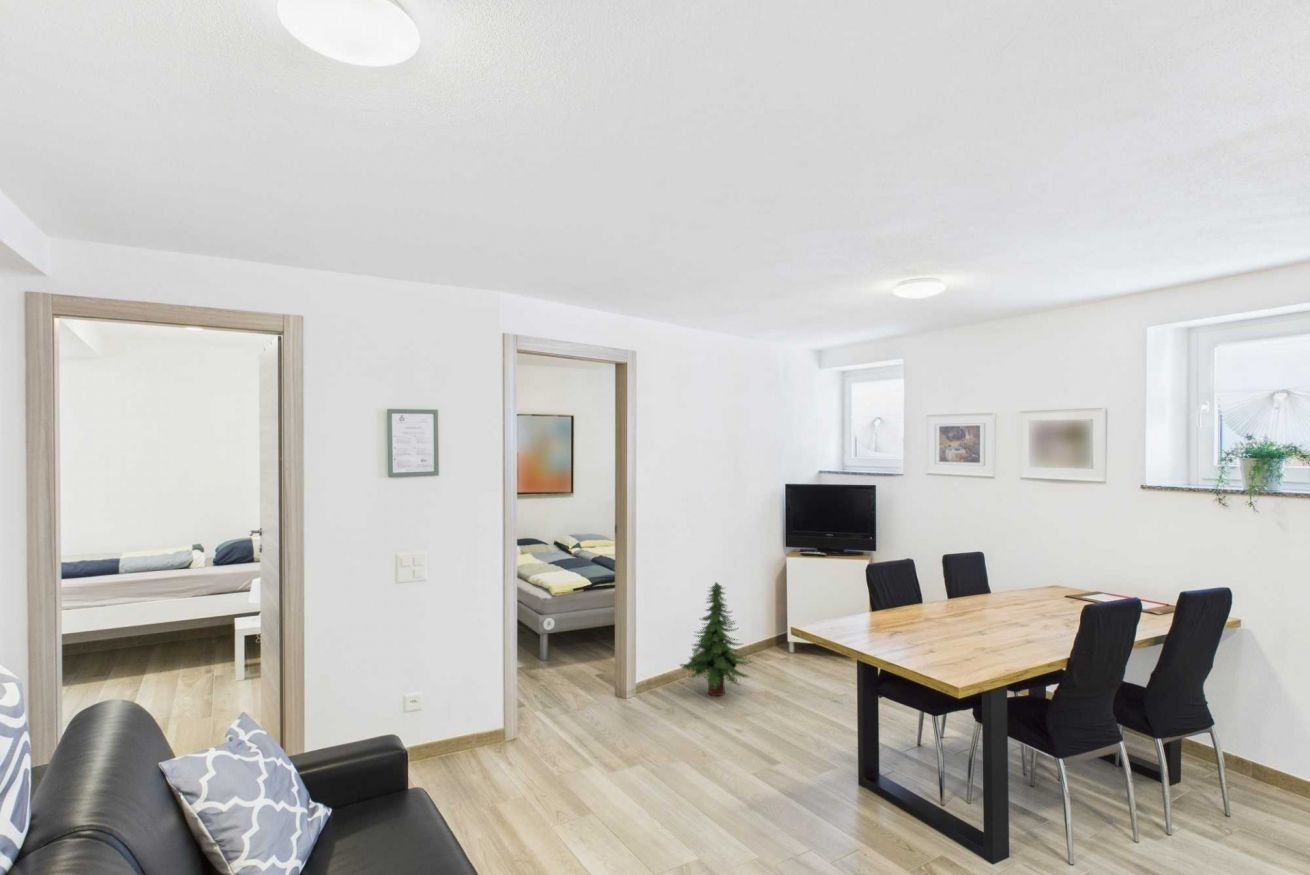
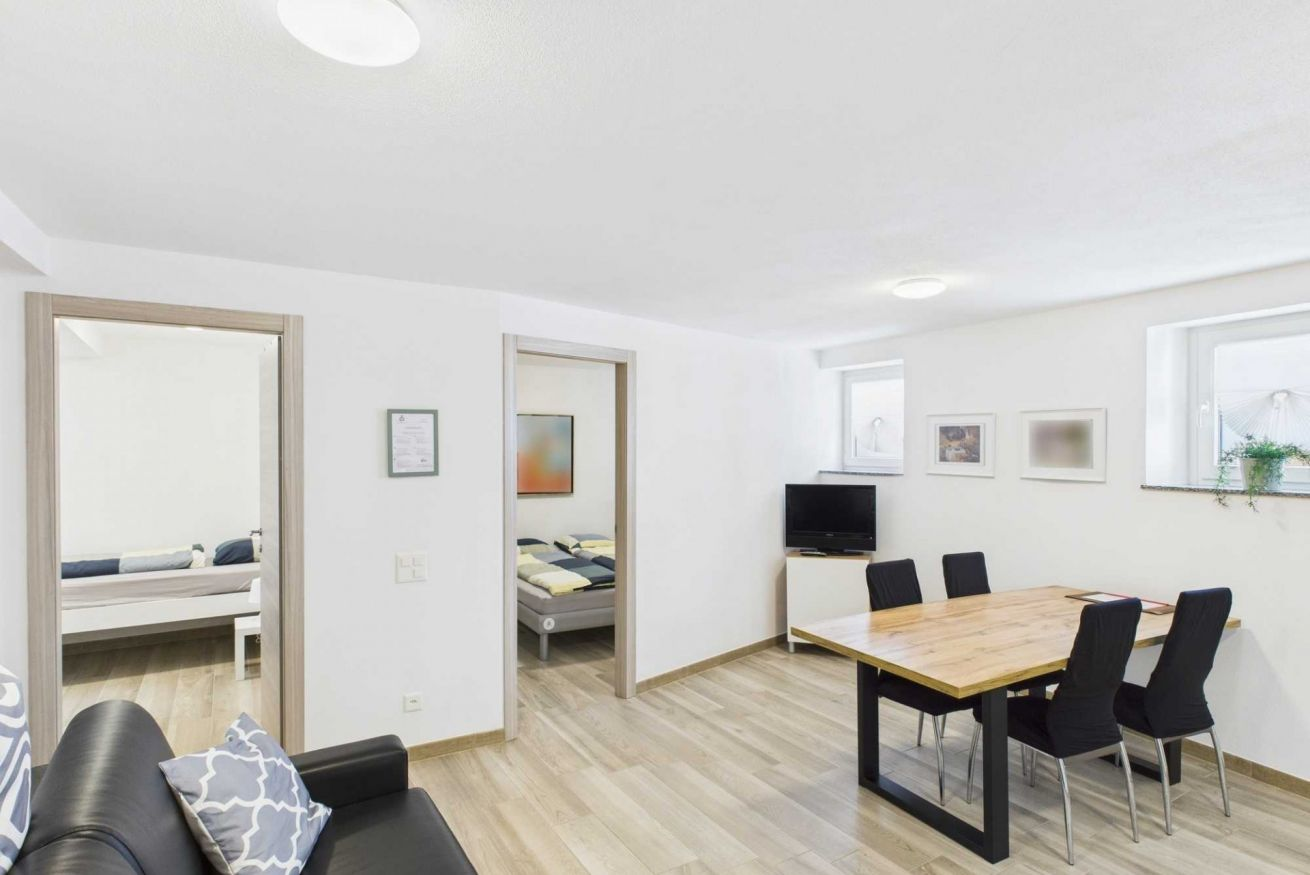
- tree [678,581,754,697]
